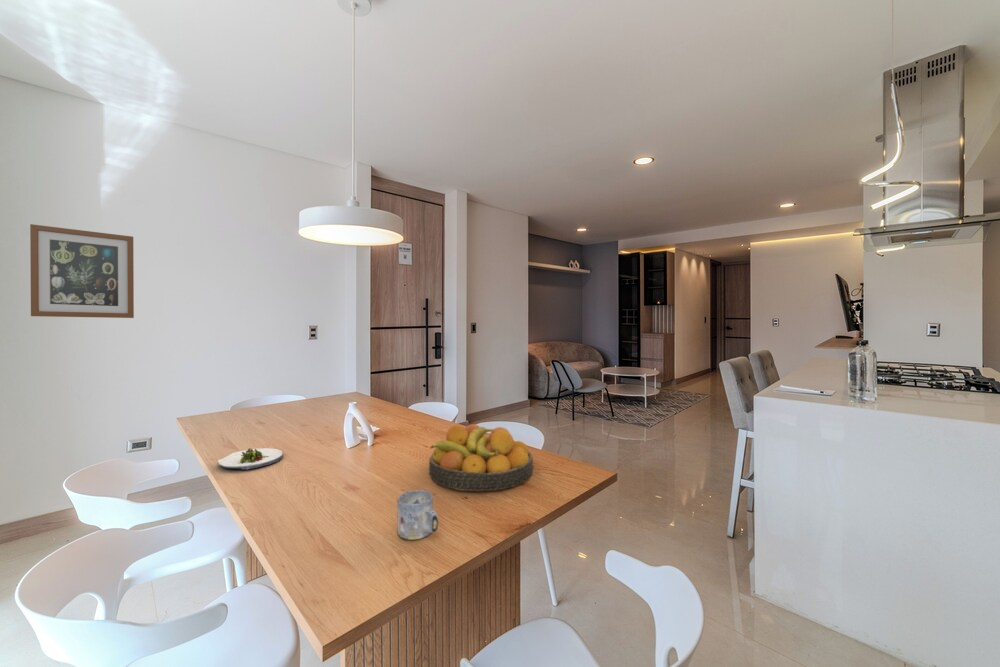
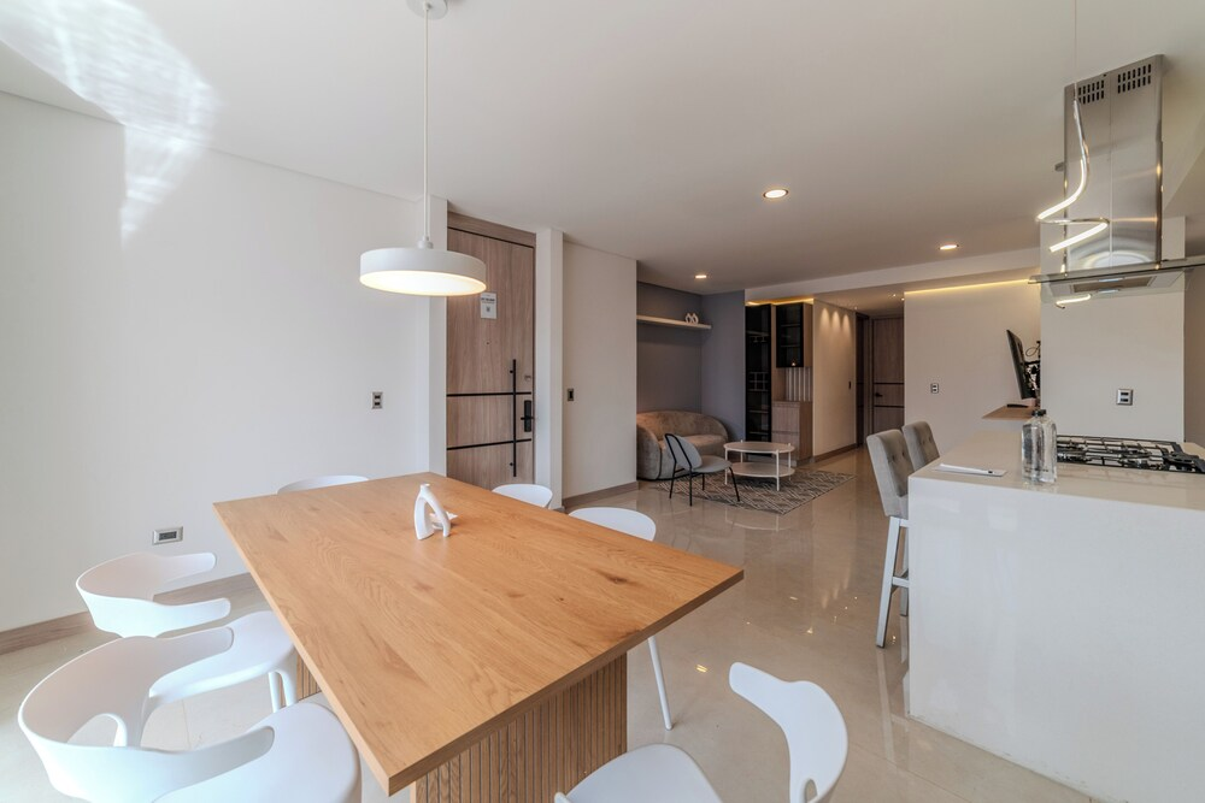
- salad plate [217,447,284,470]
- wall art [29,223,135,319]
- mug [396,489,439,541]
- fruit bowl [428,423,534,492]
